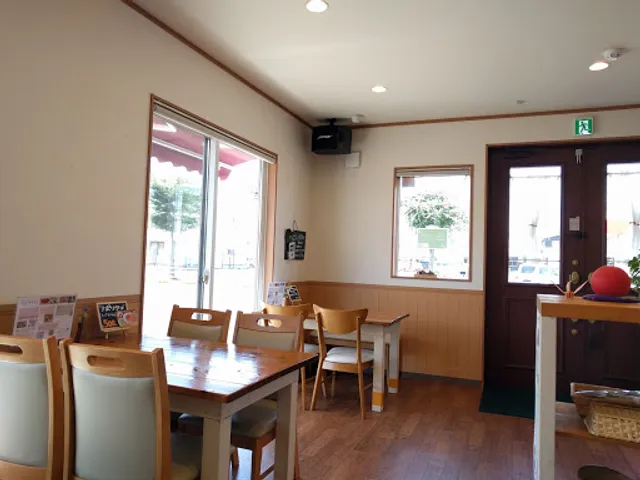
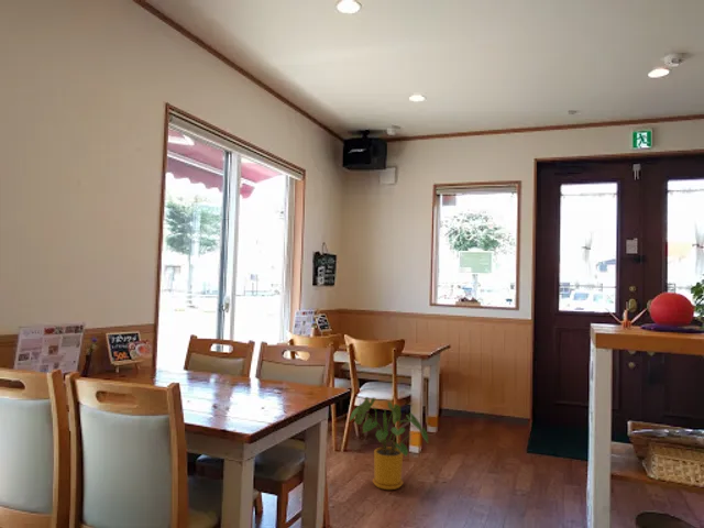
+ house plant [349,396,429,491]
